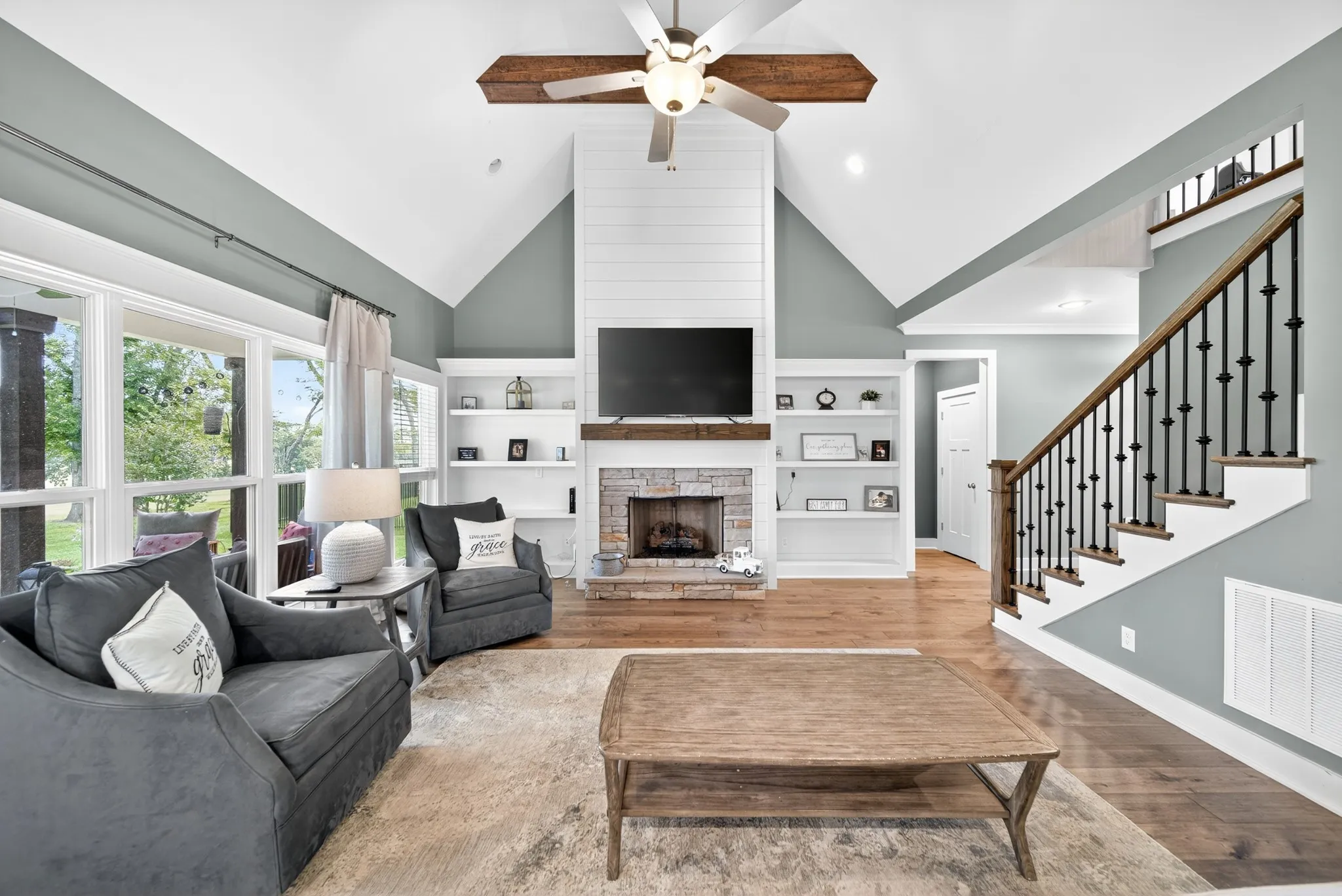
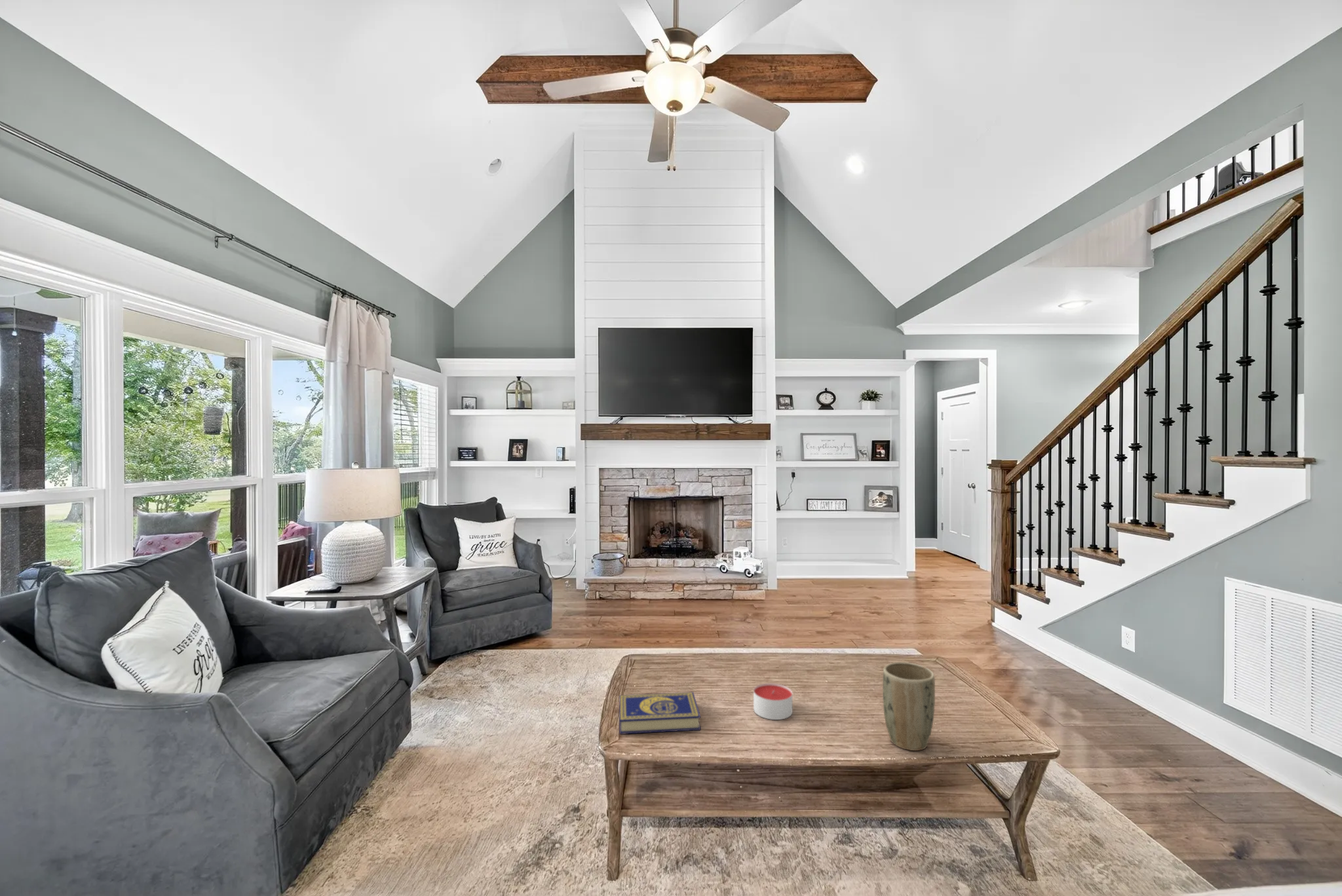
+ candle [753,682,793,720]
+ plant pot [882,662,936,751]
+ book [615,691,701,735]
